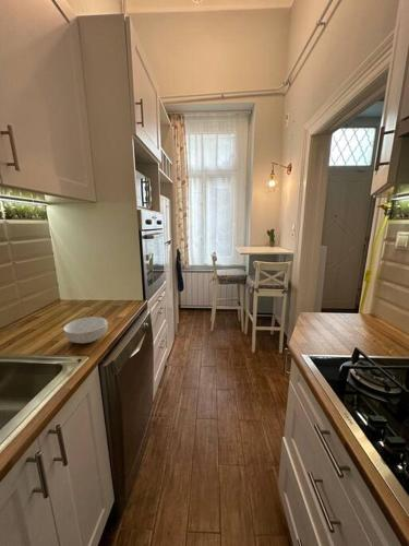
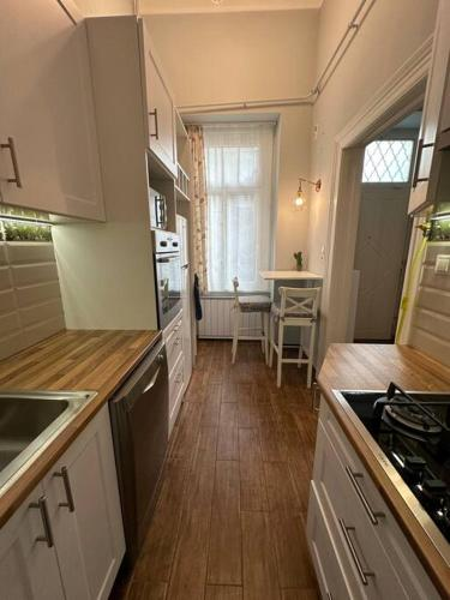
- cereal bowl [62,316,108,344]
